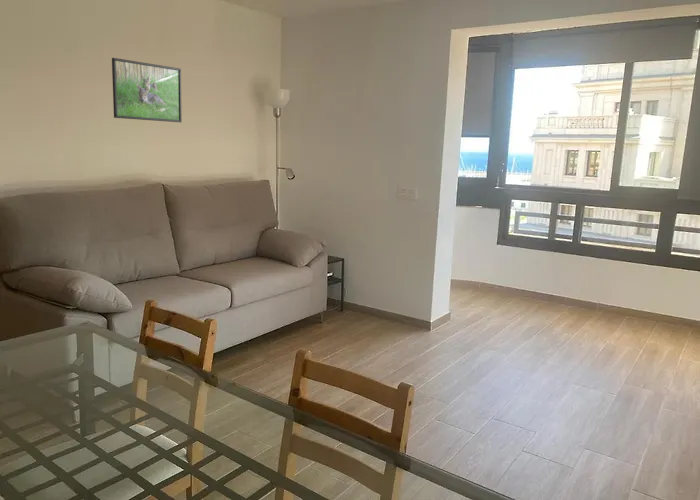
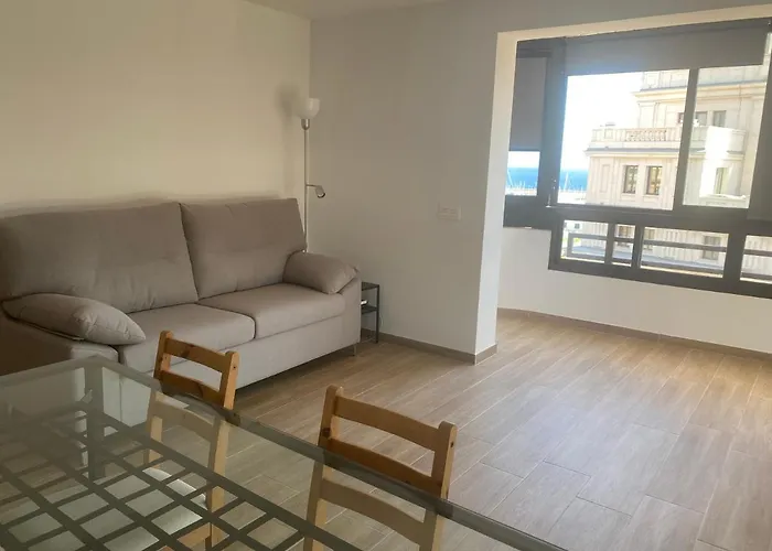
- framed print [111,57,183,123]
